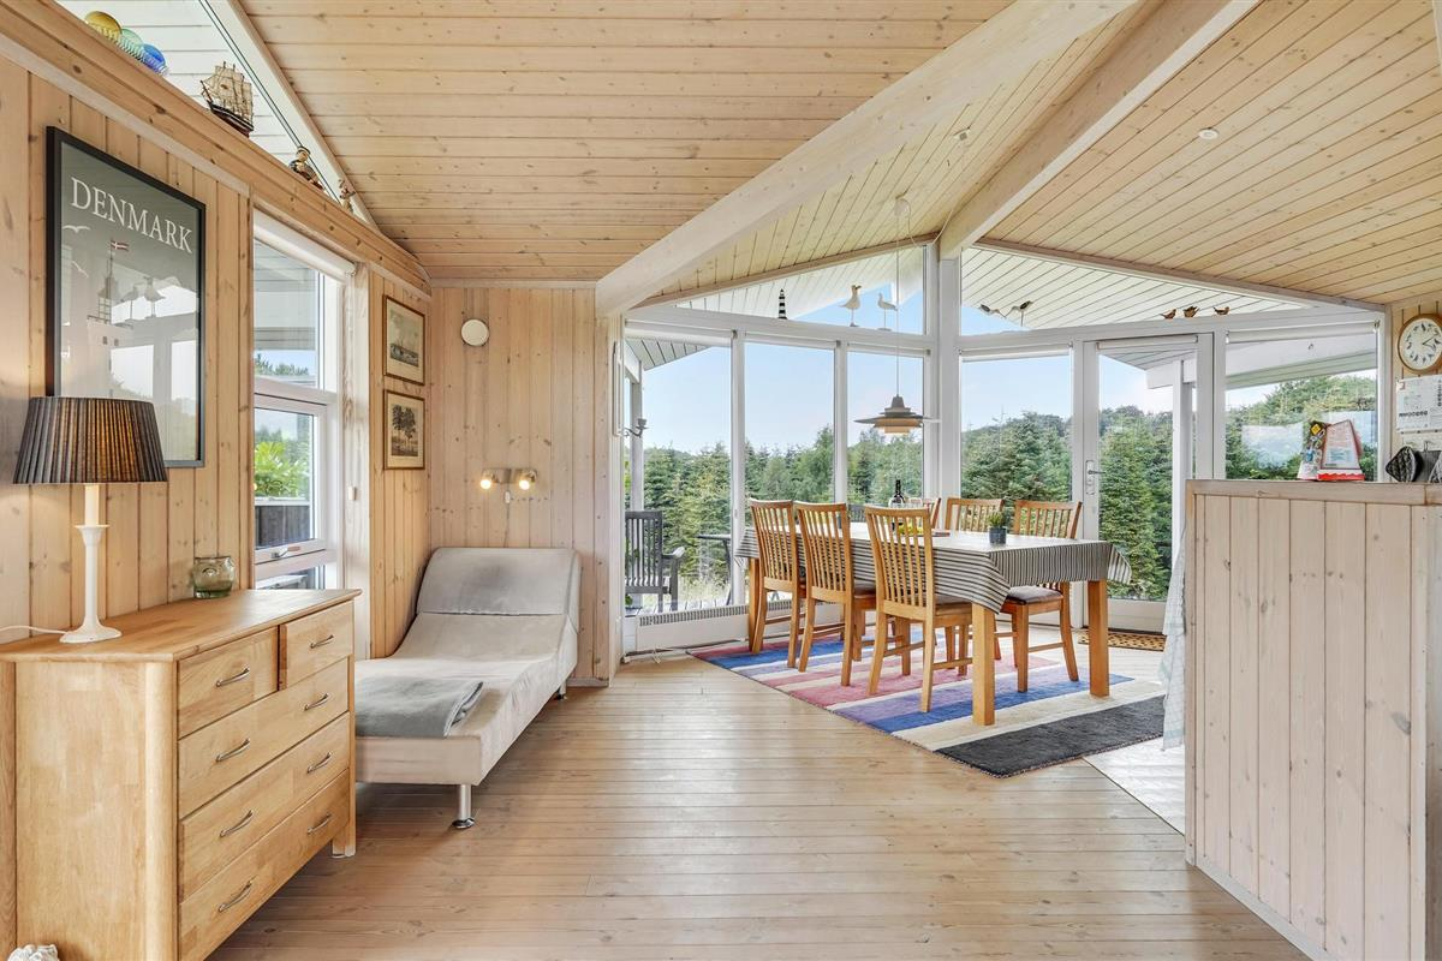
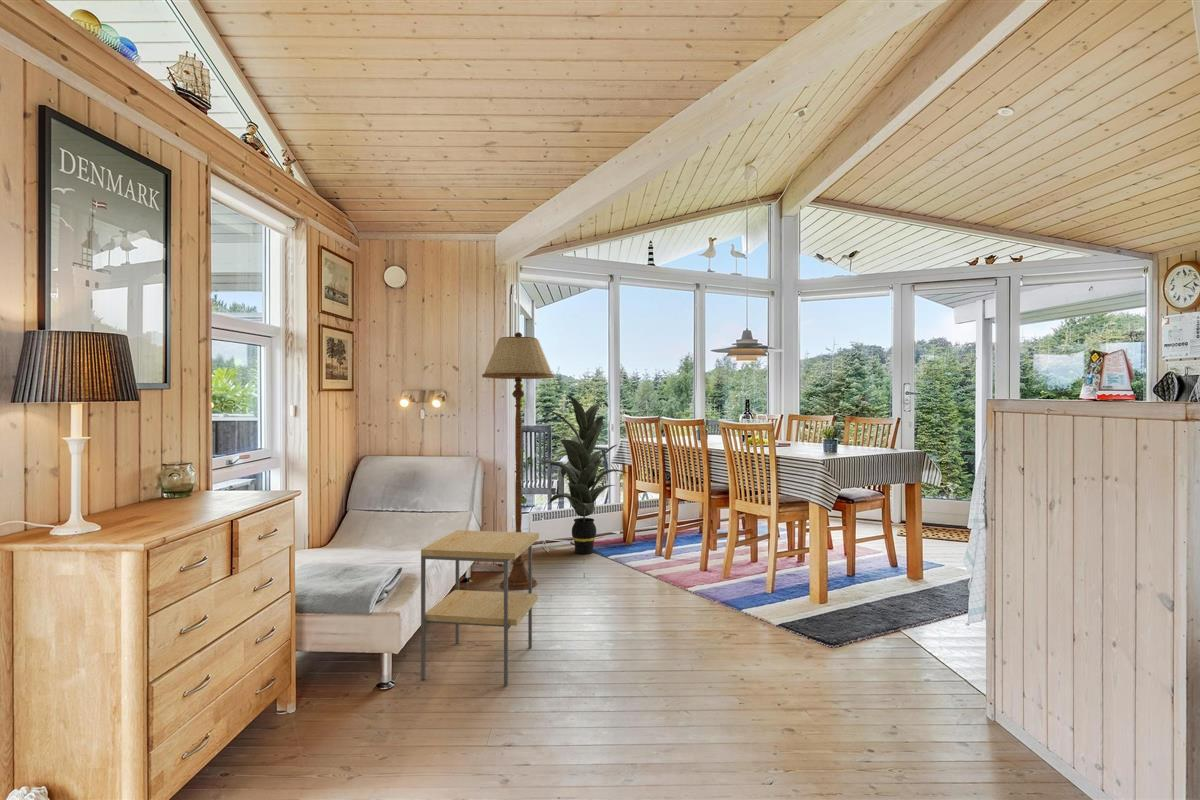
+ side table [420,529,540,687]
+ floor lamp [481,331,555,591]
+ indoor plant [536,393,631,555]
